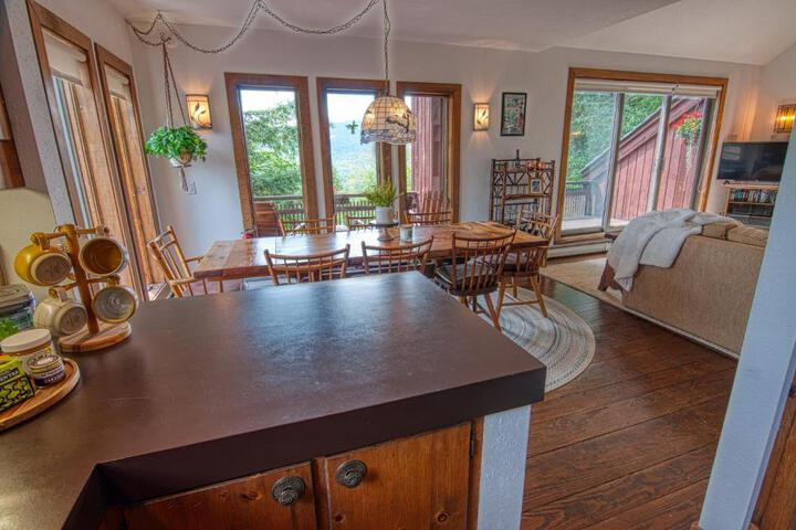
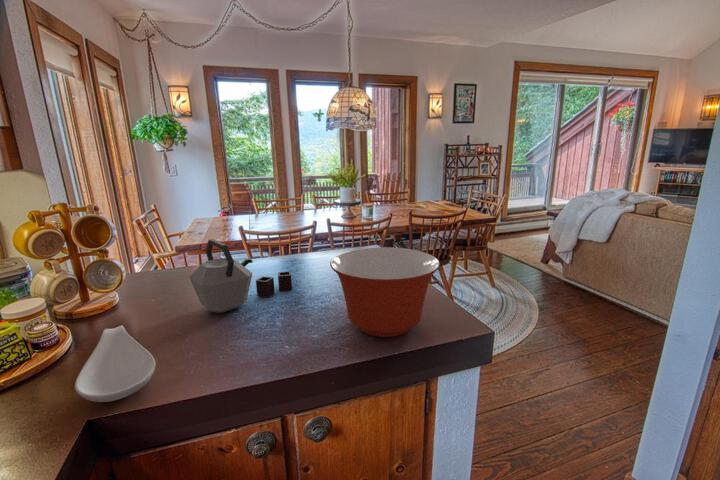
+ spoon rest [74,325,157,403]
+ kettle [188,238,293,314]
+ mixing bowl [329,246,441,338]
